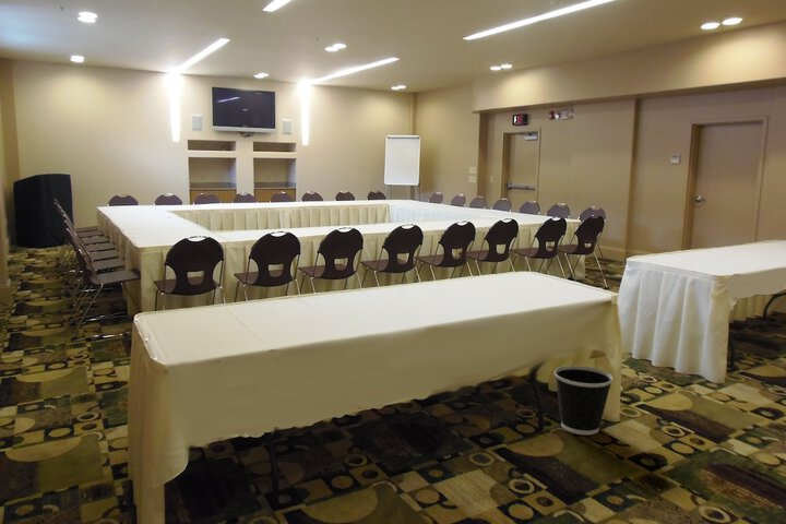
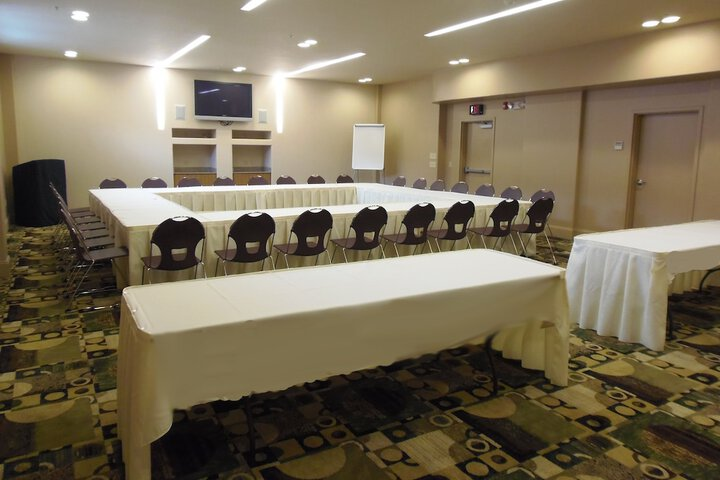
- wastebasket [553,365,615,436]
